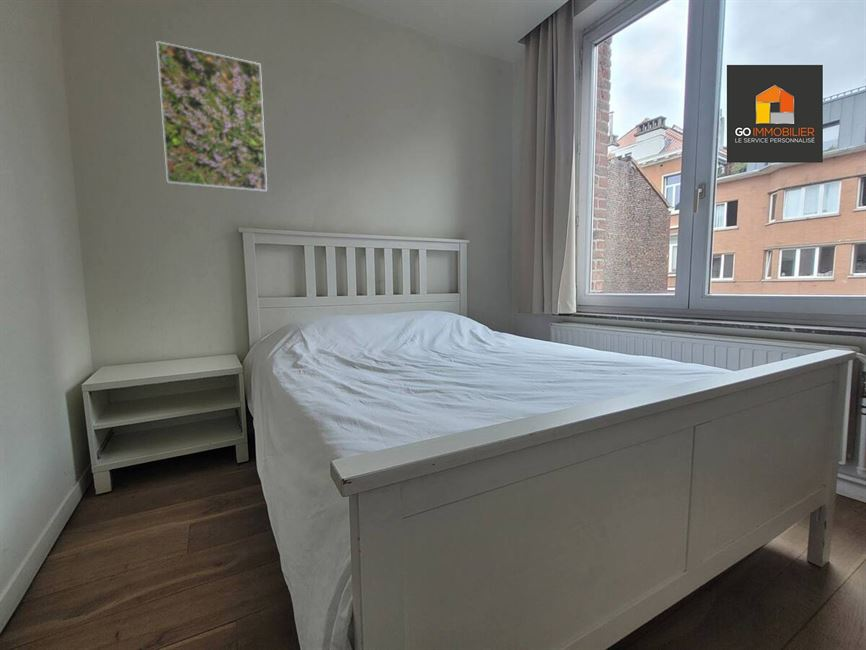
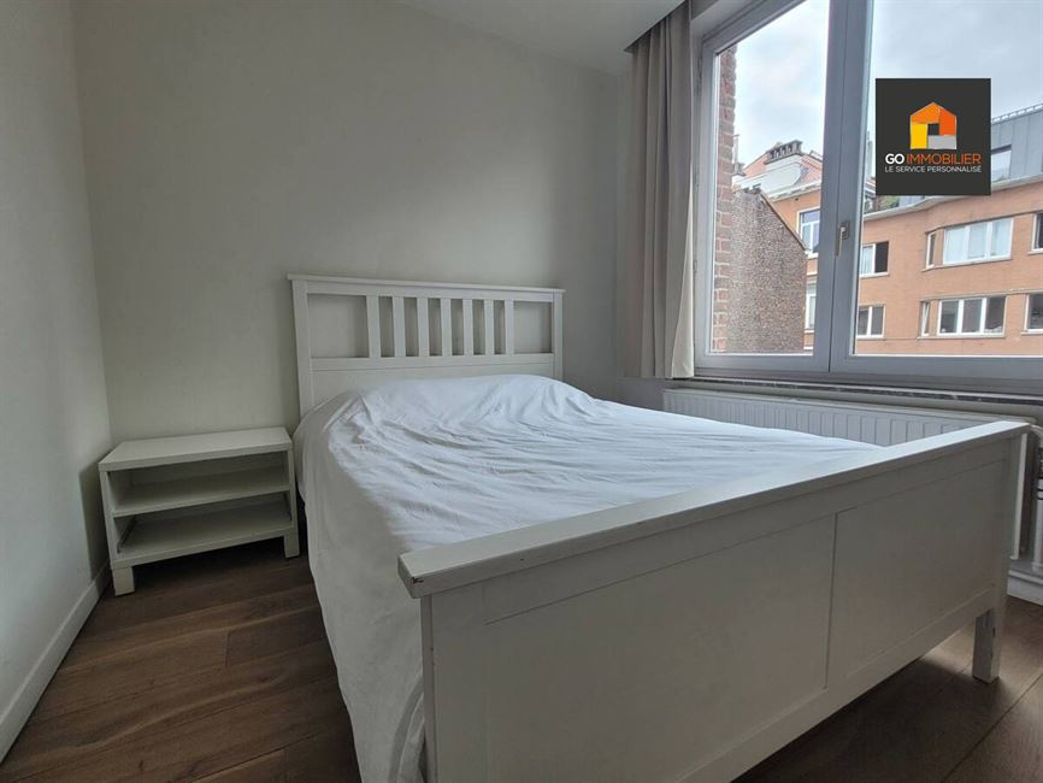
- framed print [155,40,268,193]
